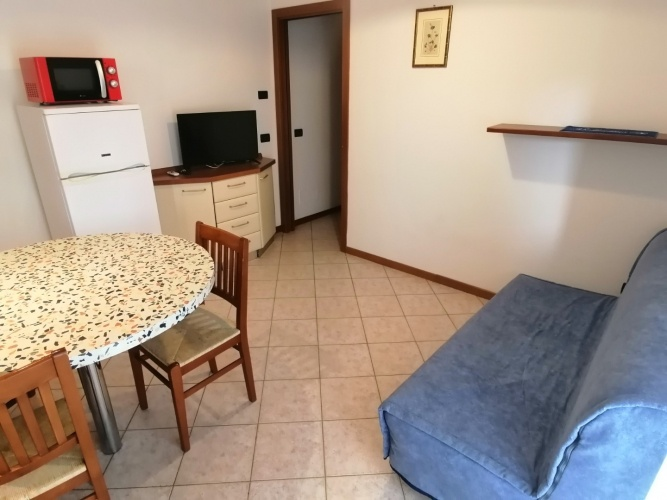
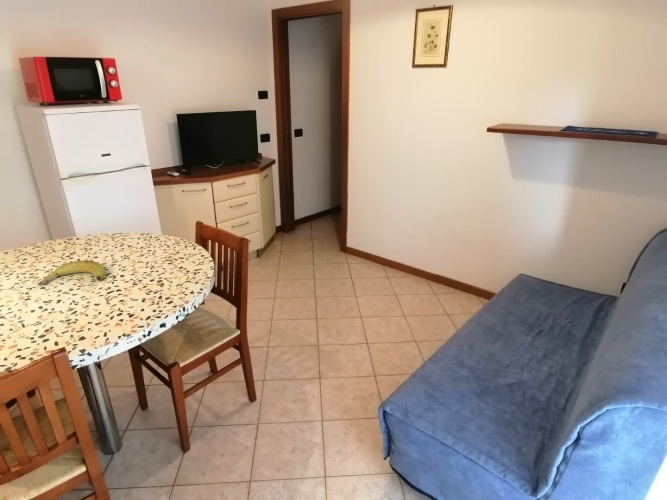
+ banana [37,259,107,286]
